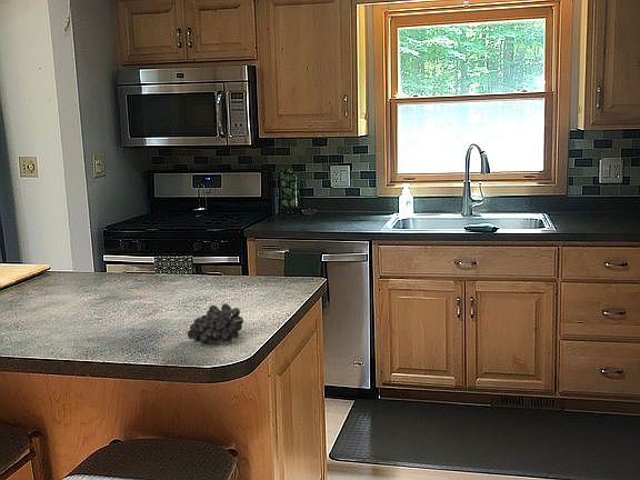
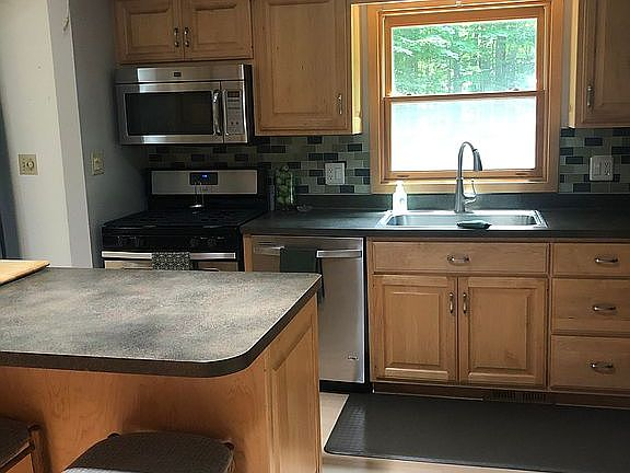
- fruit [187,302,244,344]
